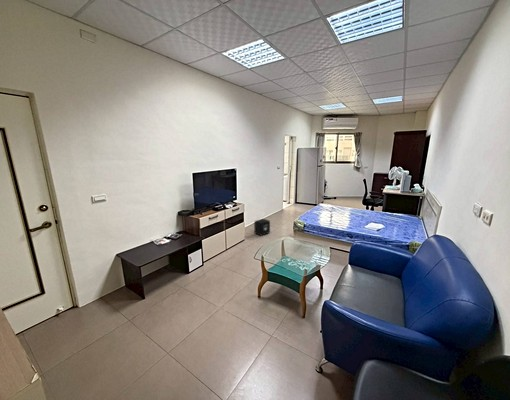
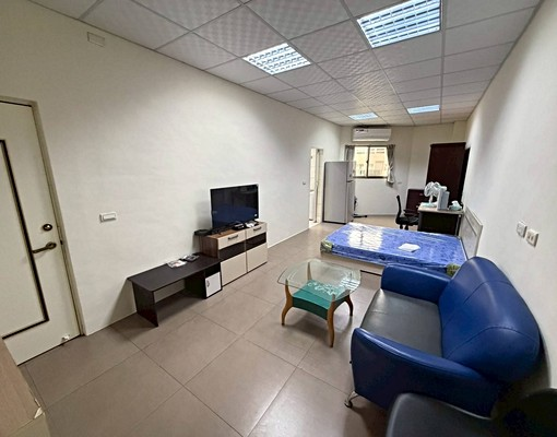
- air purifier [253,218,271,237]
